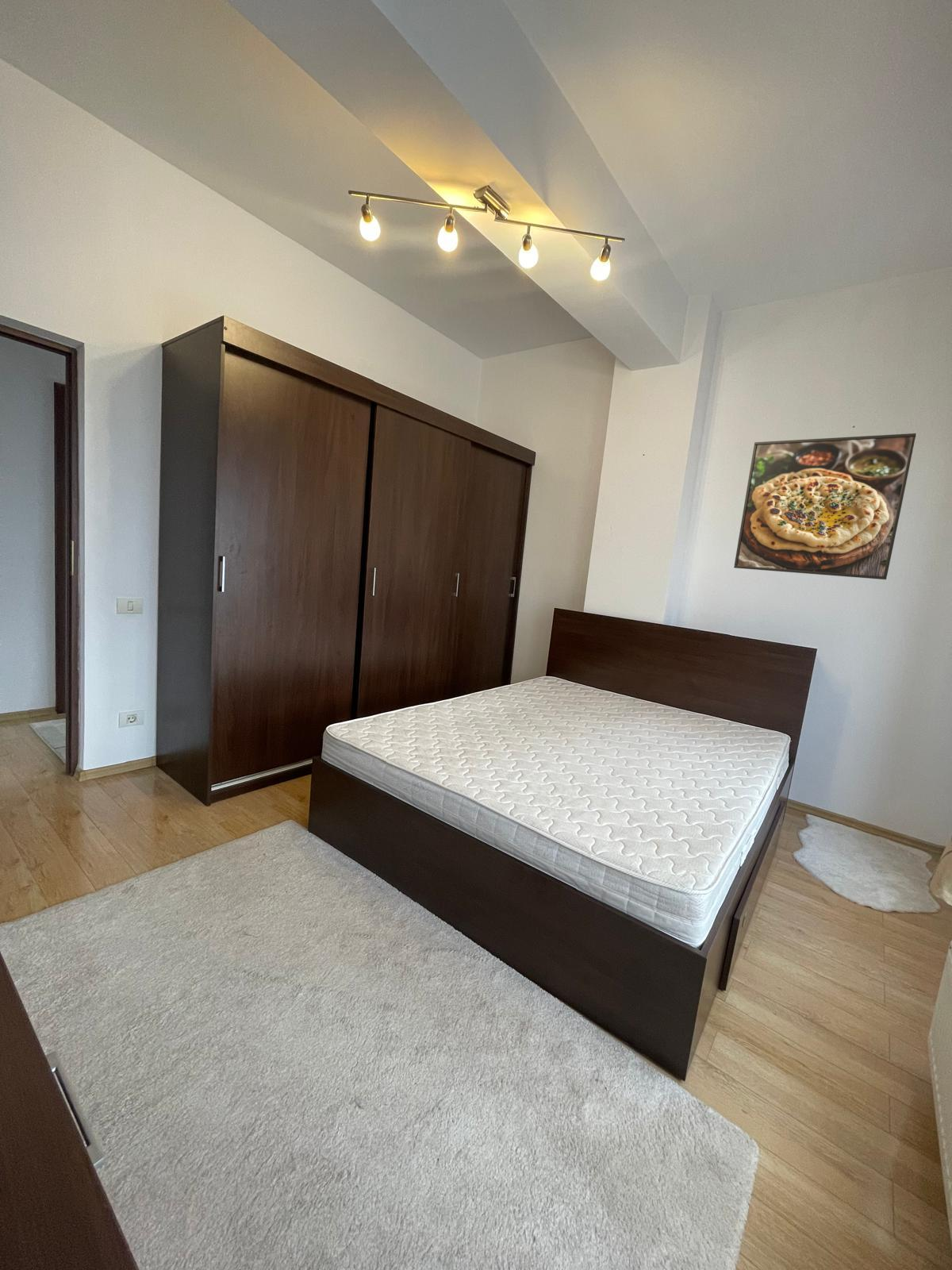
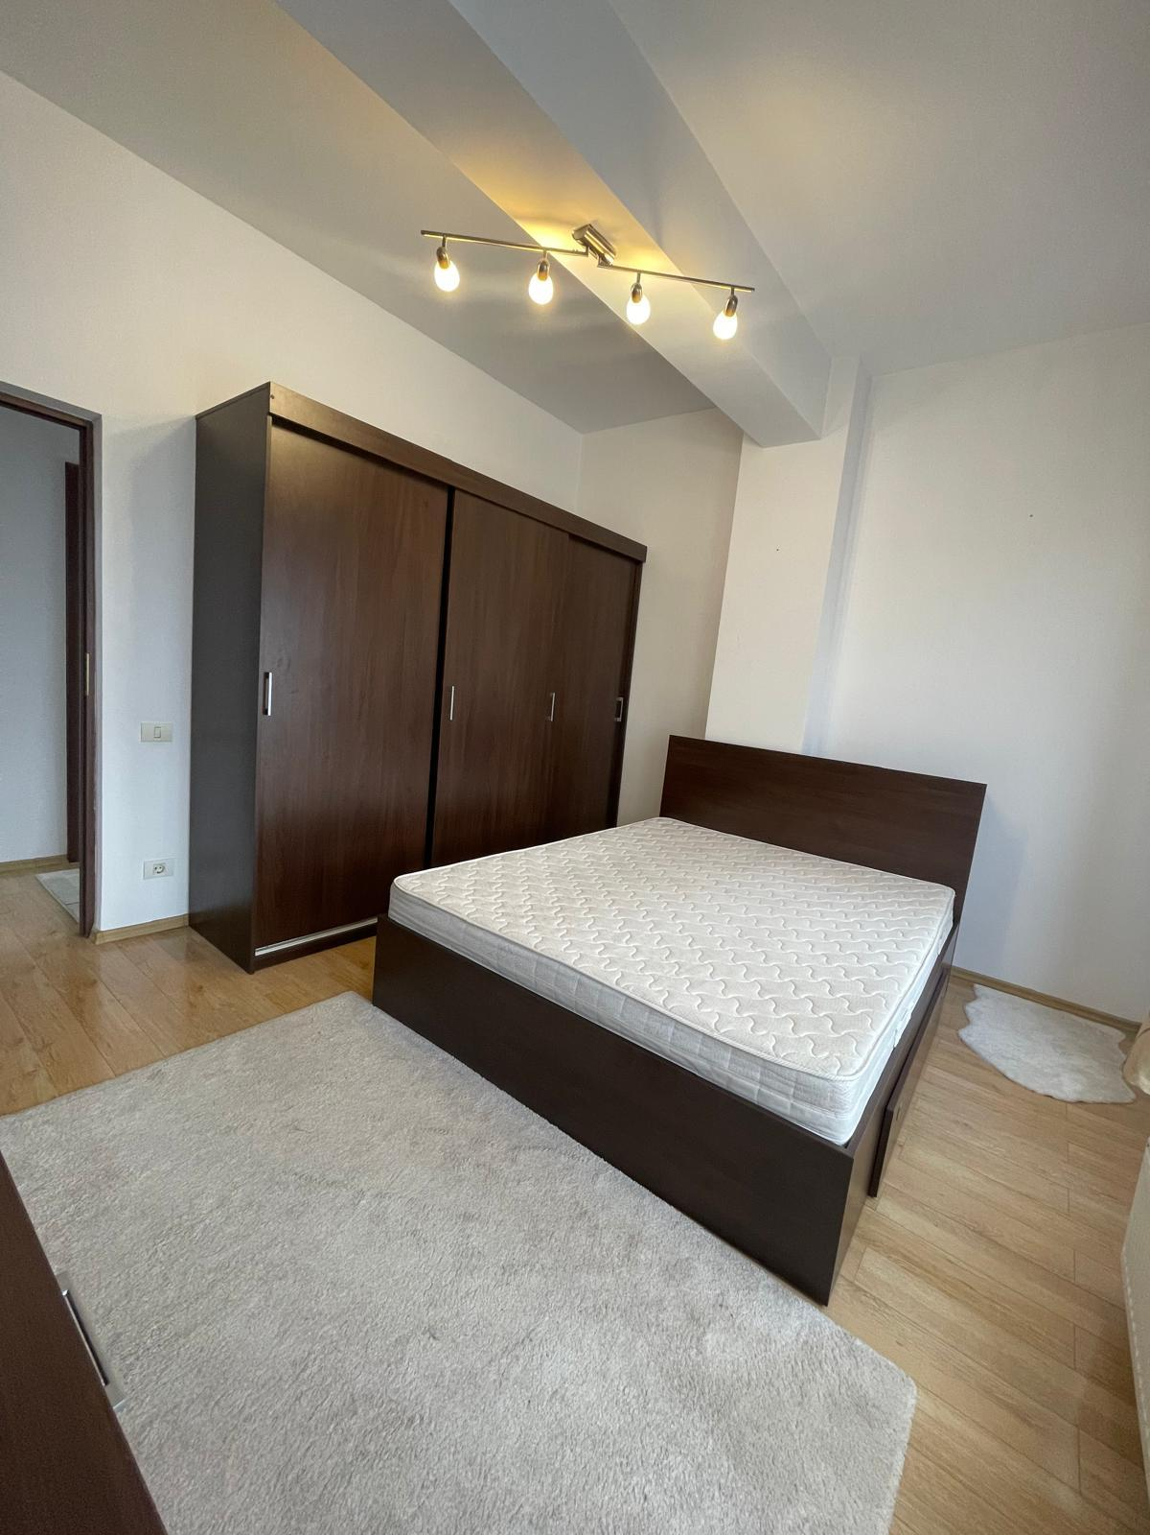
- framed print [733,433,917,580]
